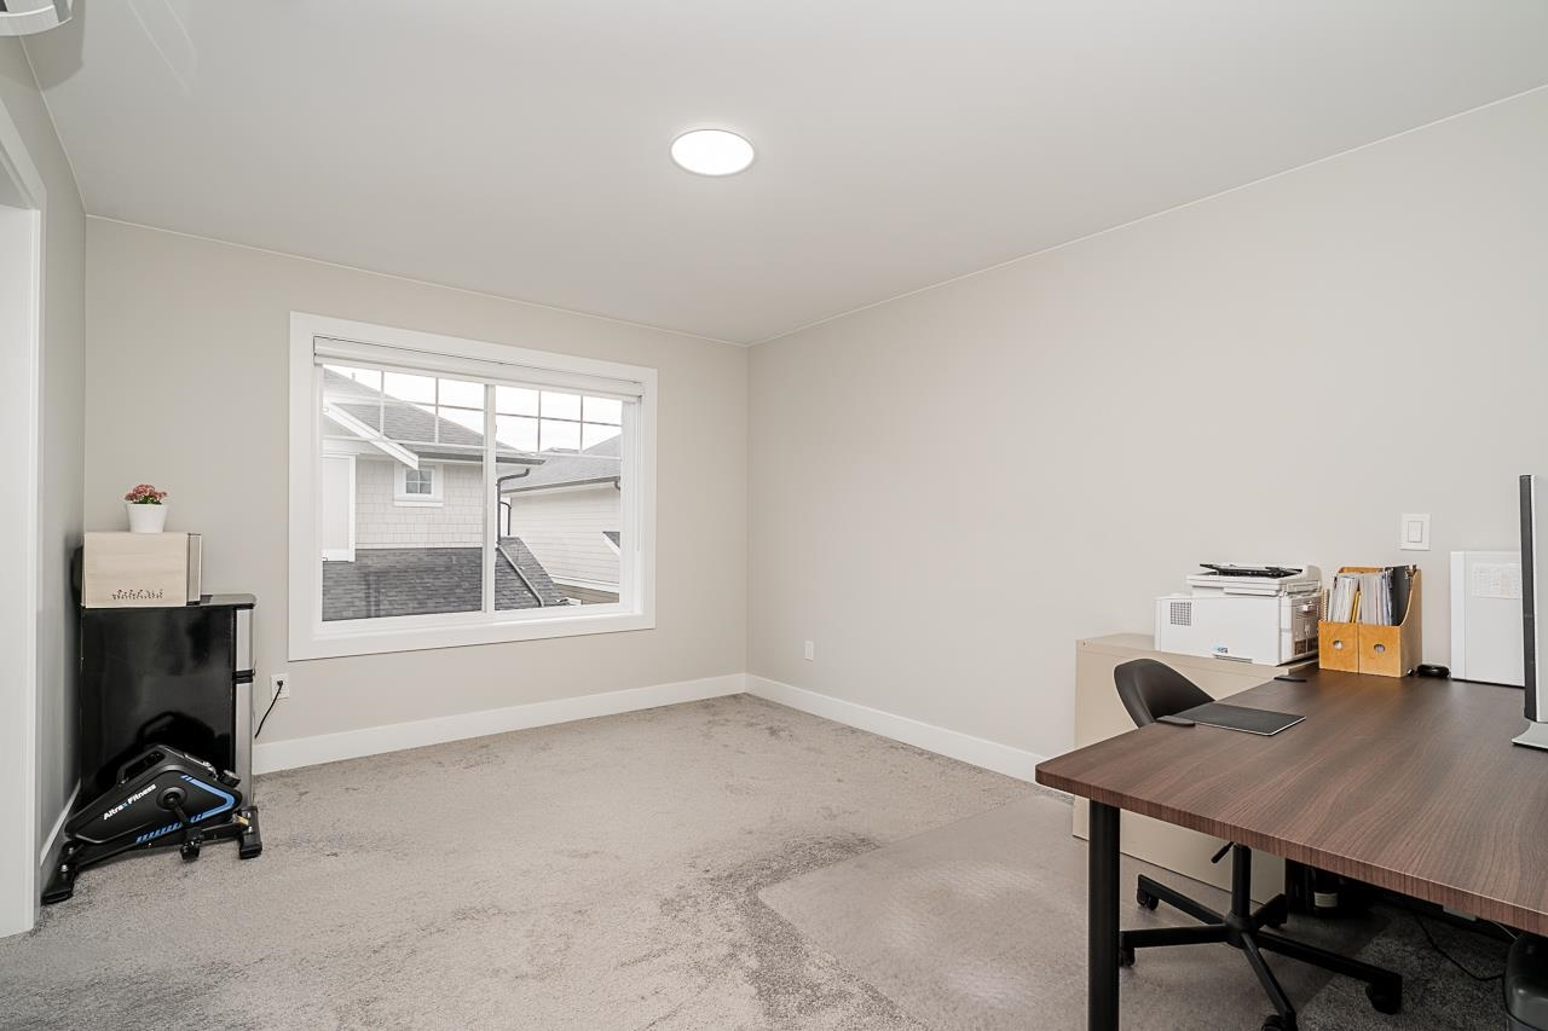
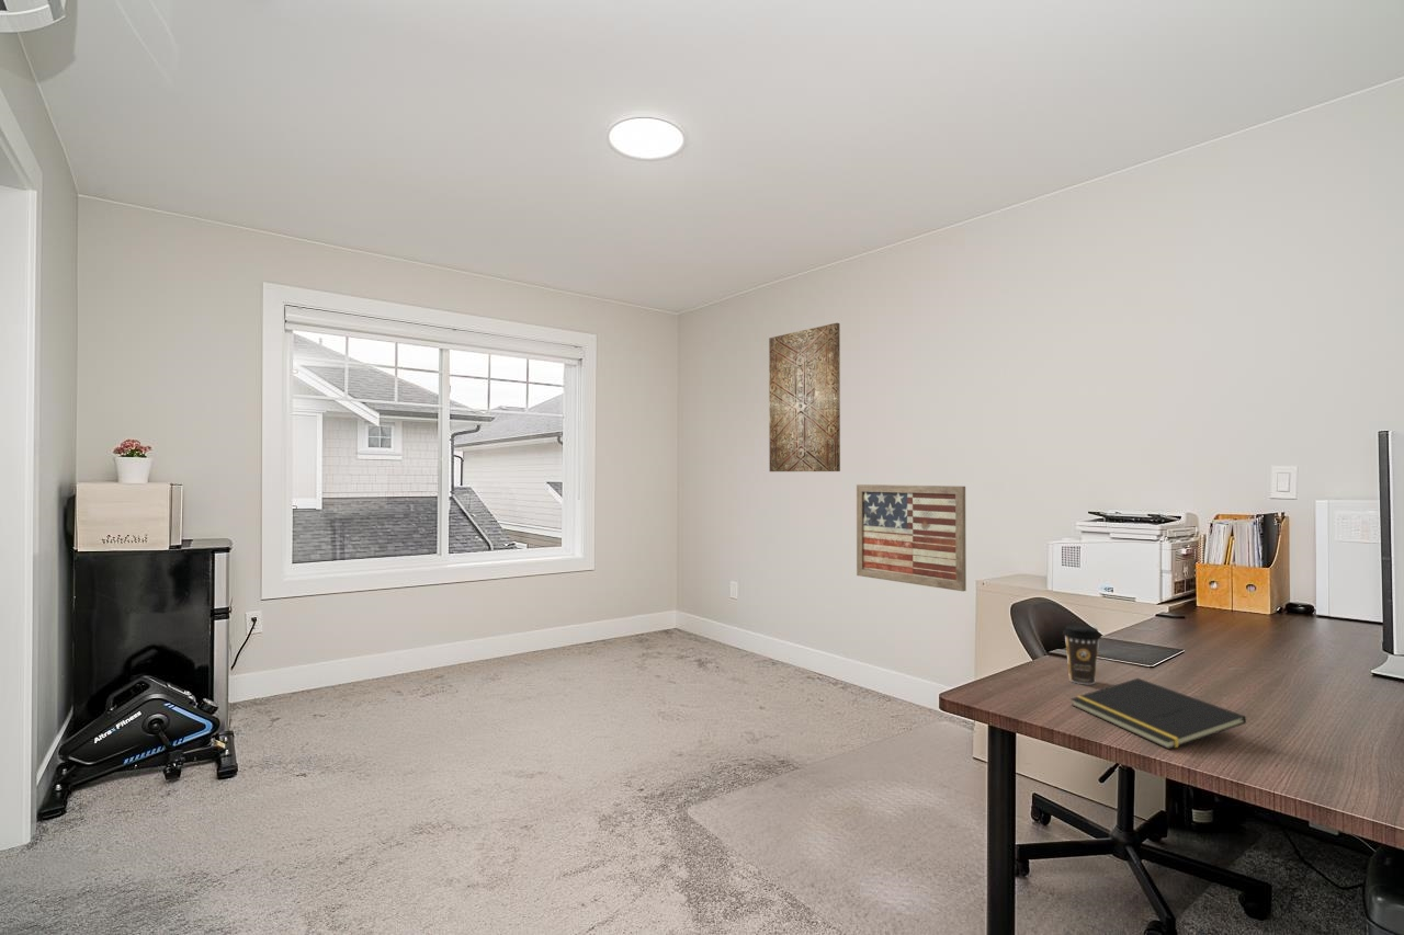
+ wall art [856,483,967,592]
+ notepad [1069,677,1247,750]
+ wall art [768,322,841,472]
+ coffee cup [1062,624,1102,685]
